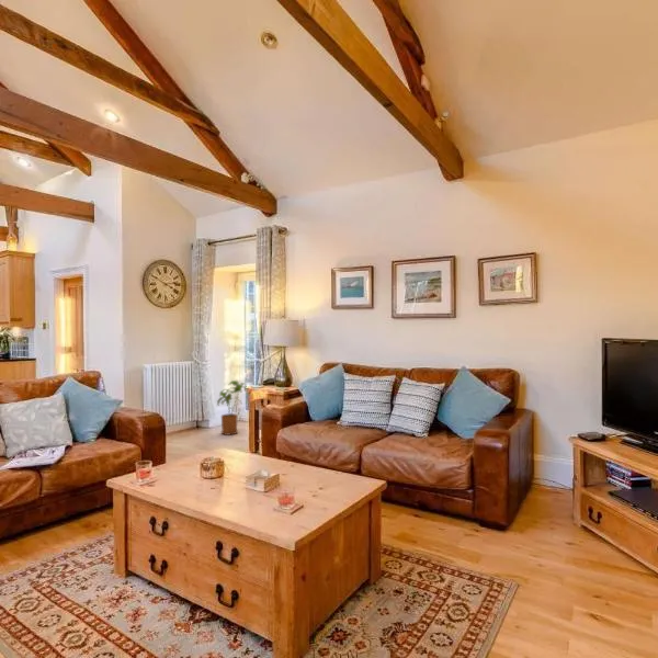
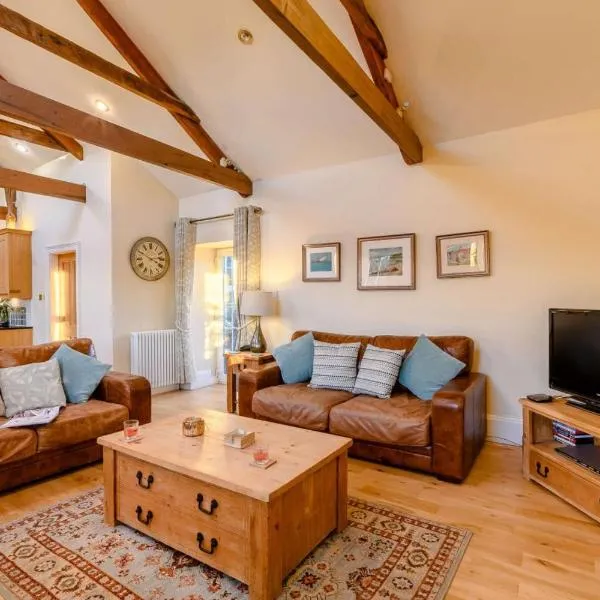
- house plant [216,379,247,436]
